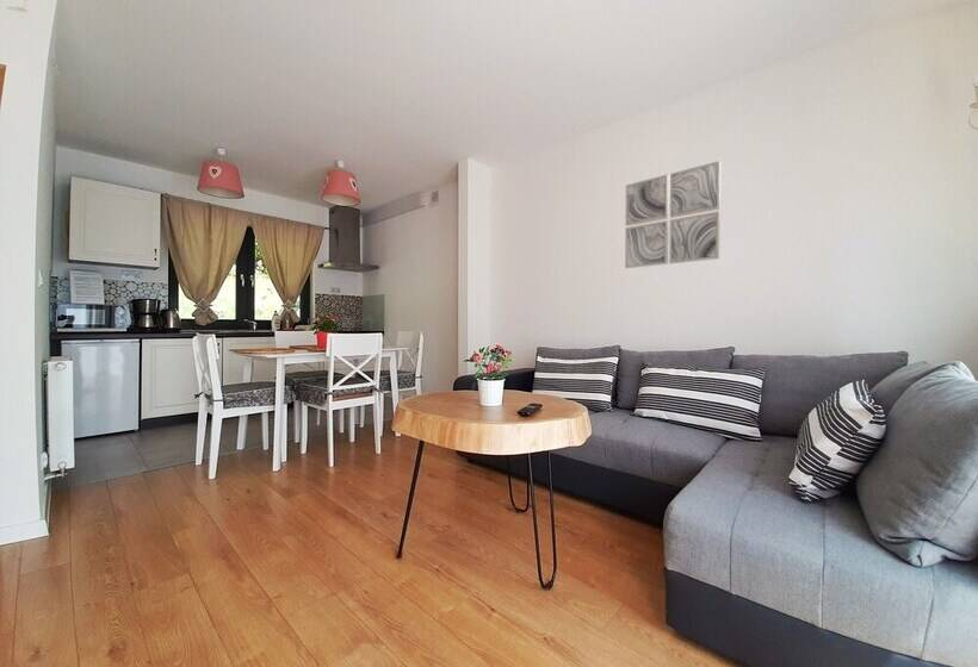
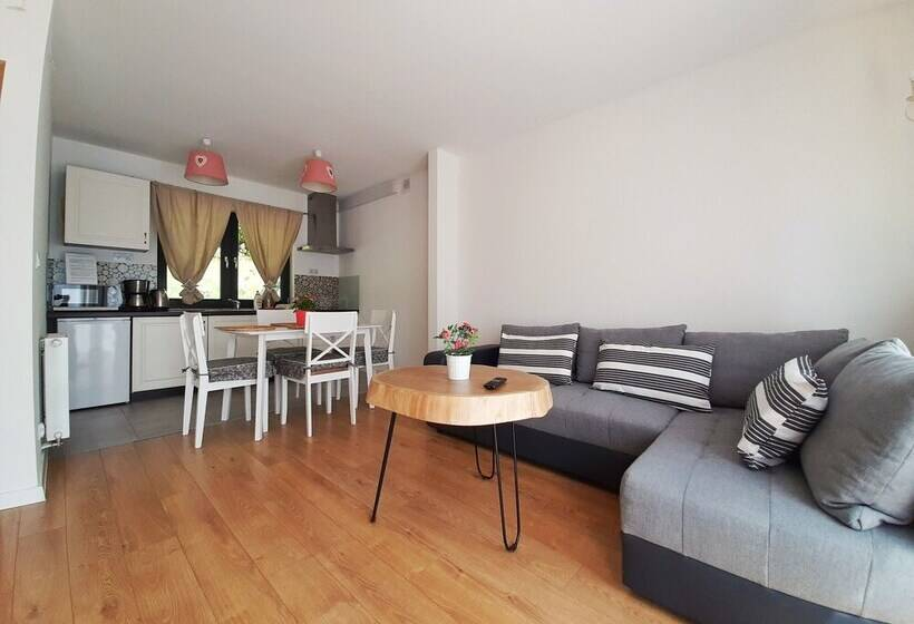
- wall art [624,160,722,270]
